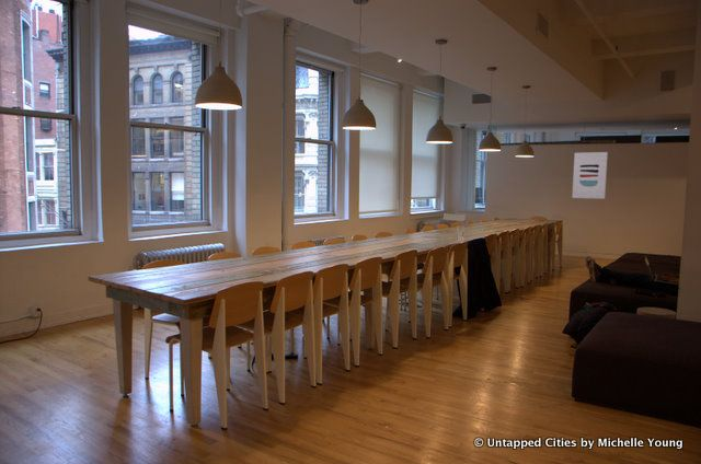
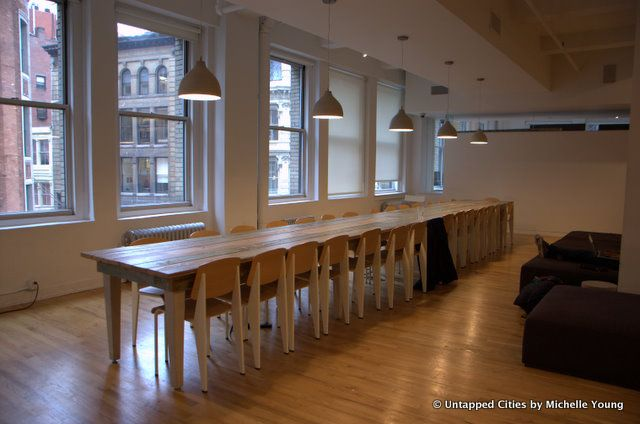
- wall art [571,151,609,200]
